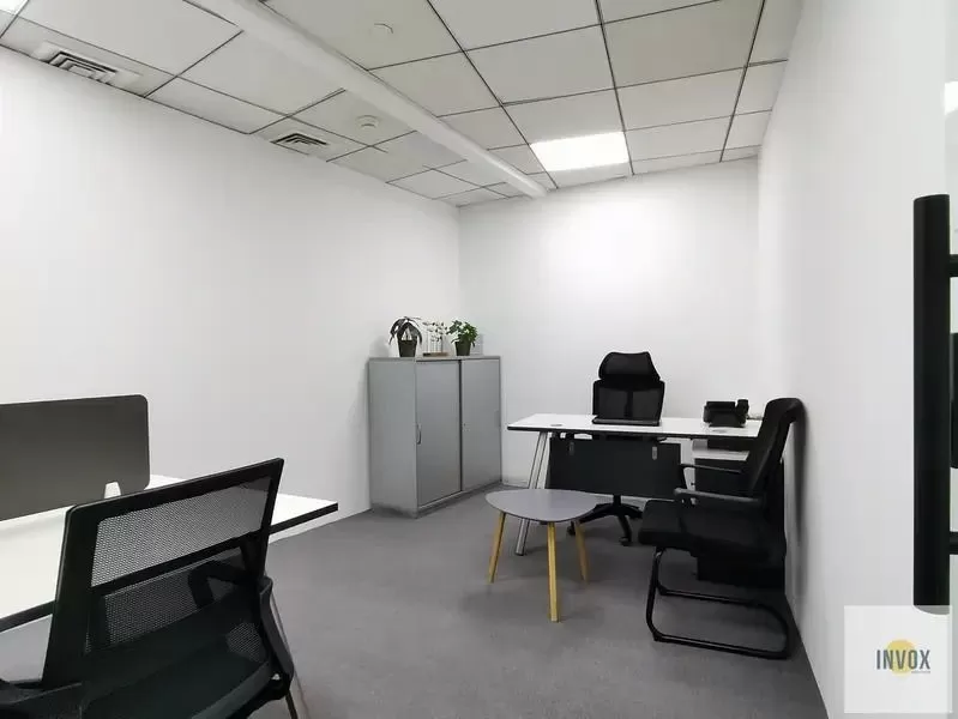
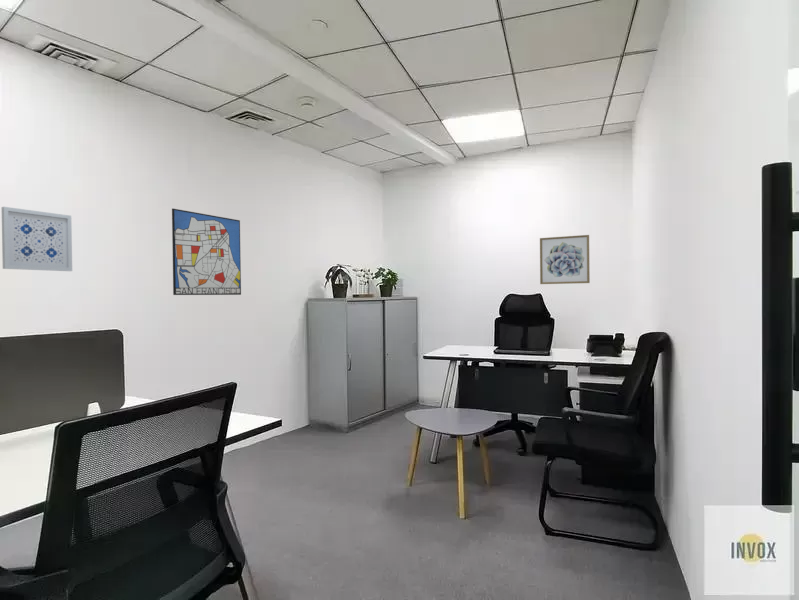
+ wall art [539,234,591,285]
+ wall art [1,206,73,272]
+ wall art [171,208,242,296]
